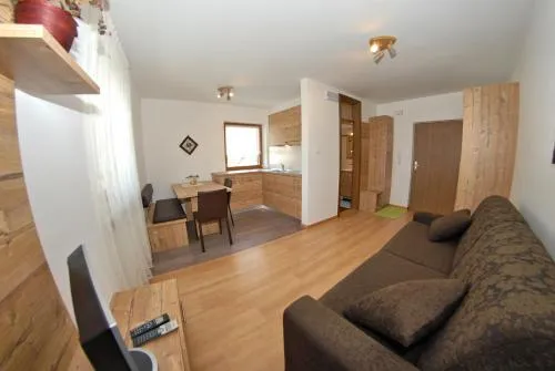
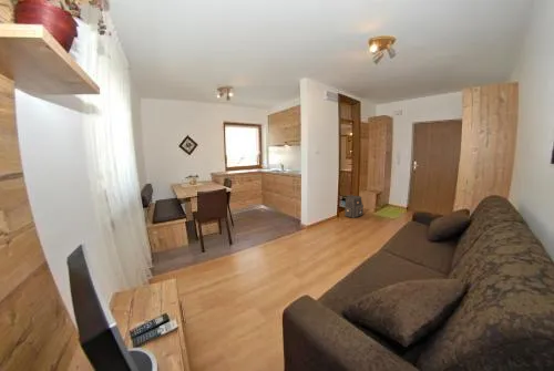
+ backpack [343,194,365,218]
